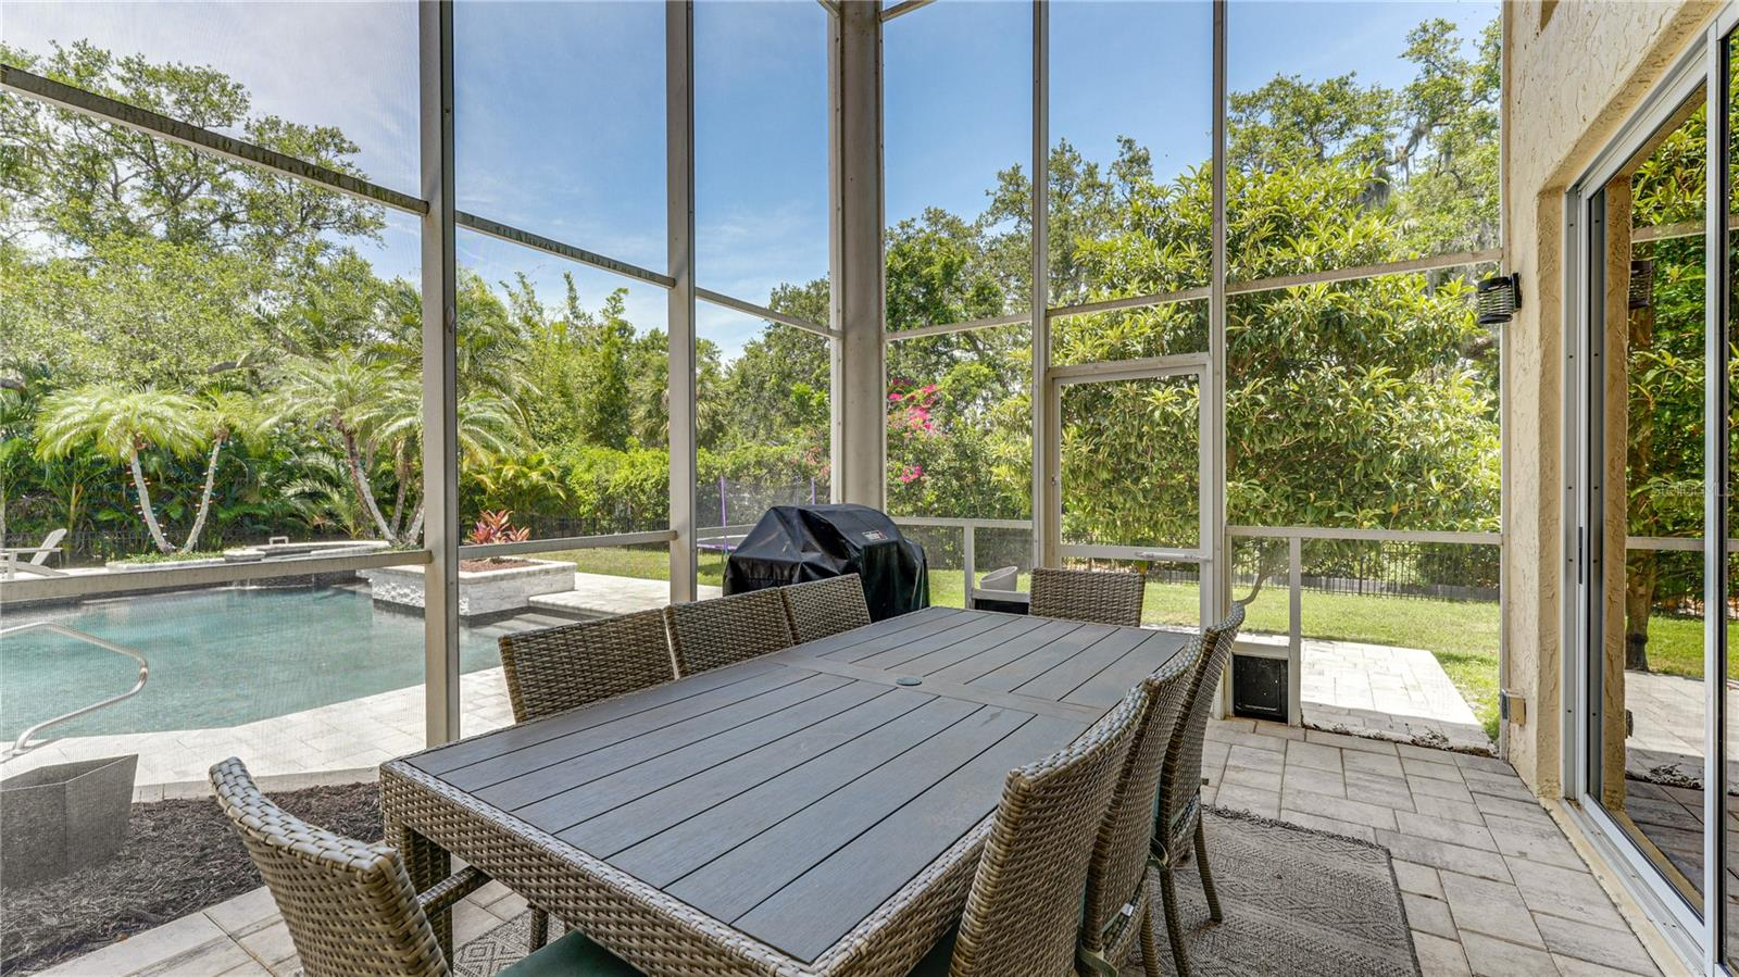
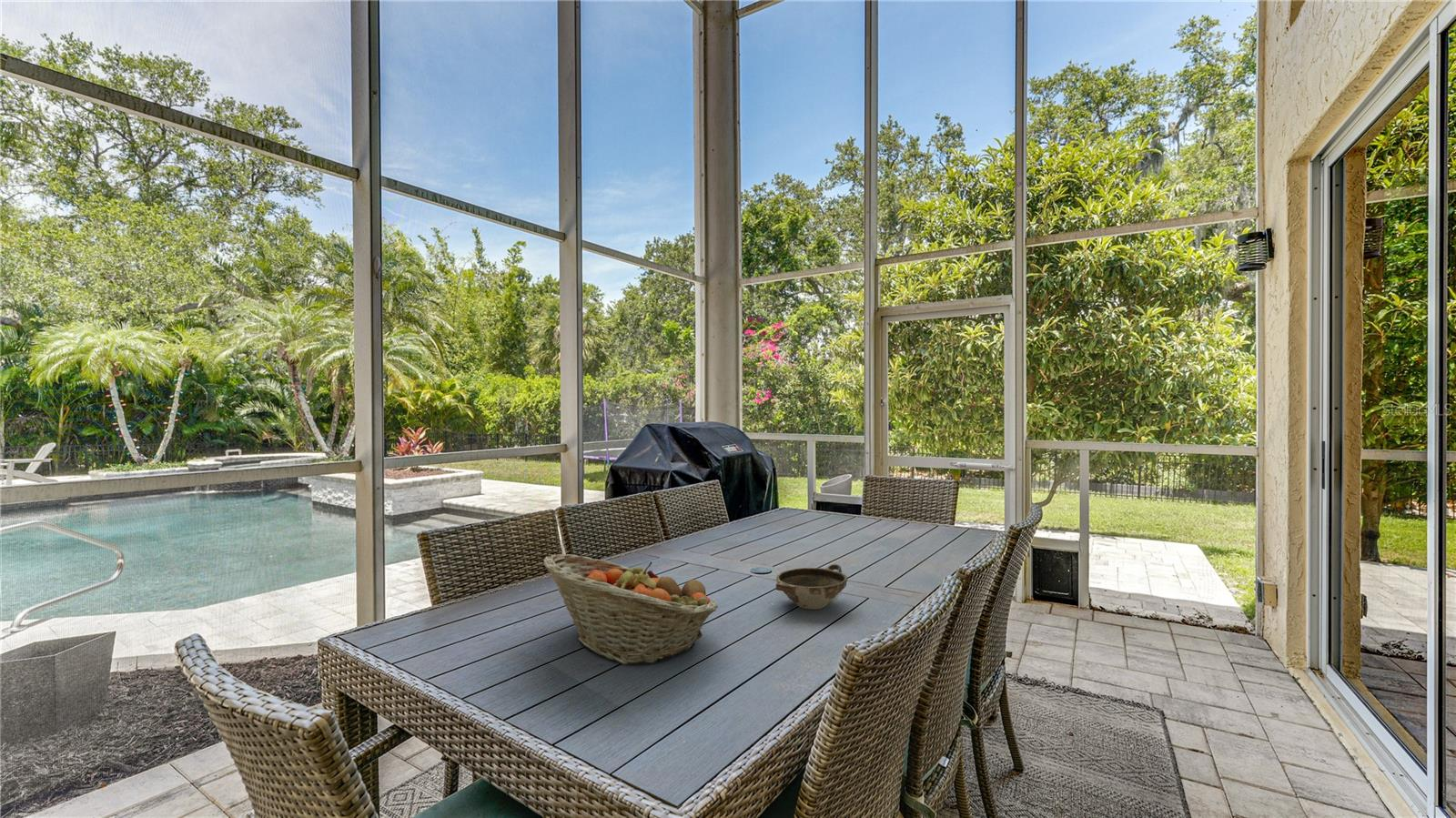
+ bowl [774,563,848,611]
+ fruit basket [543,553,719,665]
